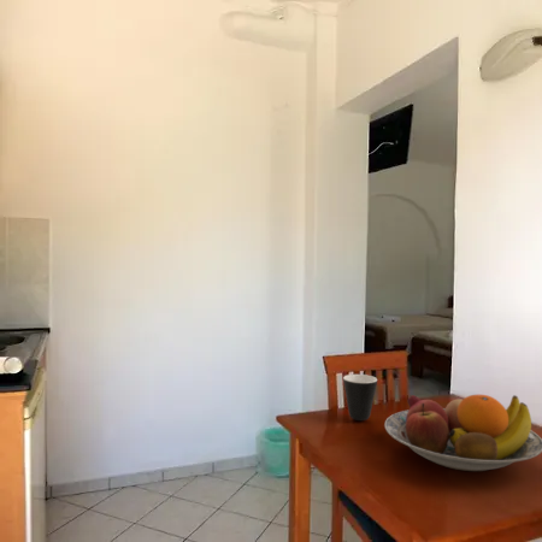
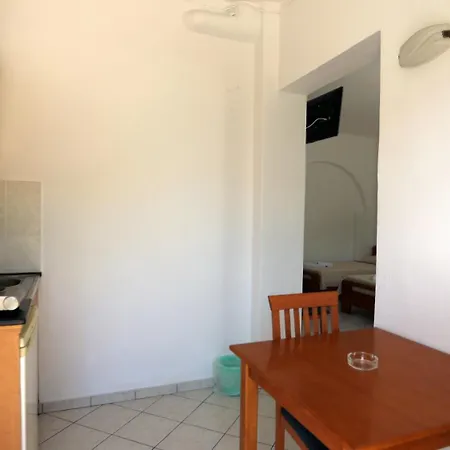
- fruit bowl [383,394,542,472]
- mug [342,373,378,422]
